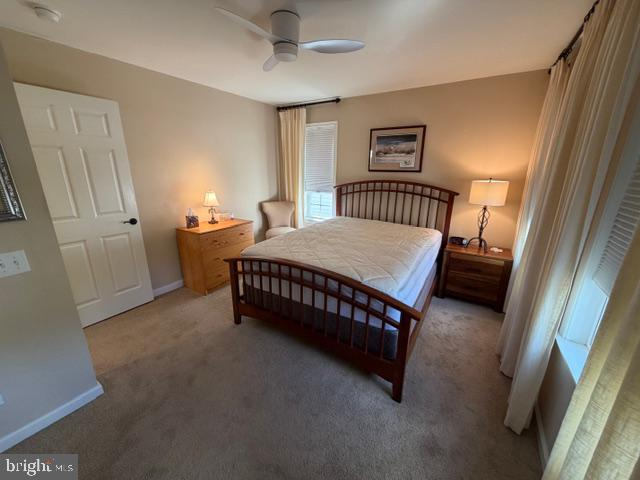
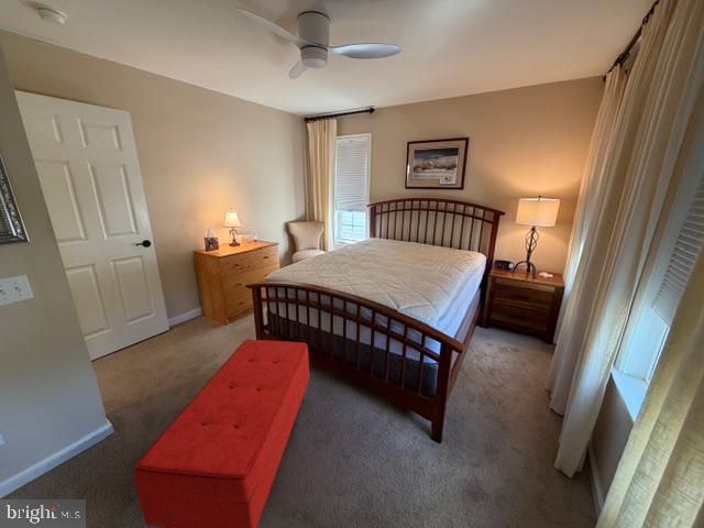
+ bench [133,339,310,528]
